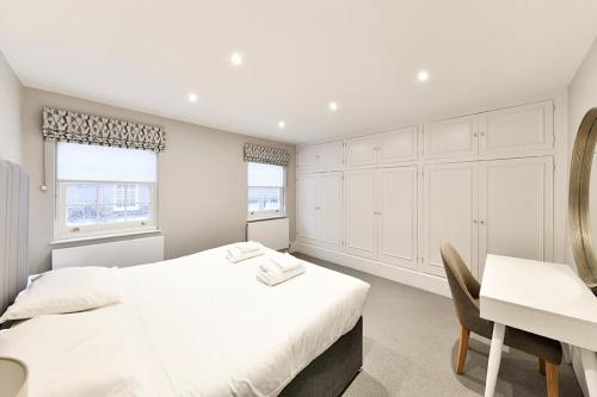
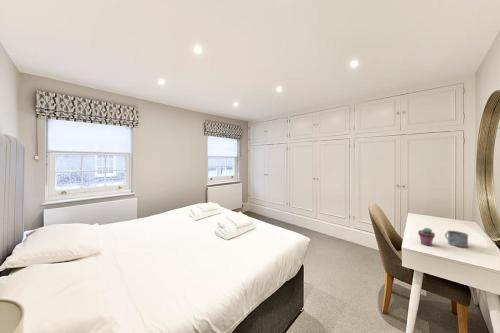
+ potted succulent [417,227,436,247]
+ mug [444,230,469,248]
